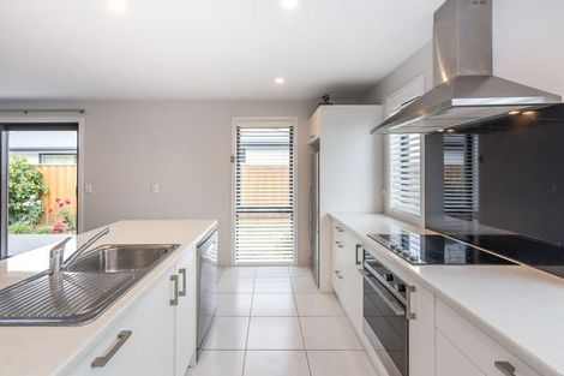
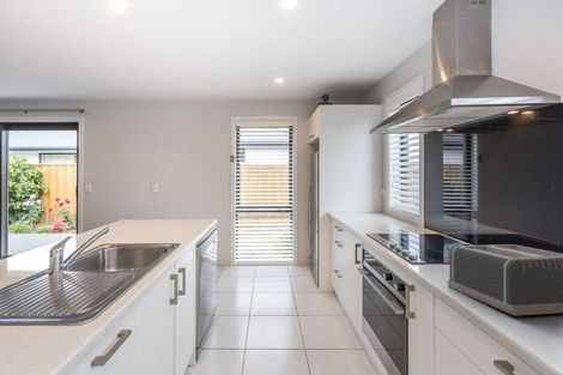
+ toaster [446,243,563,316]
